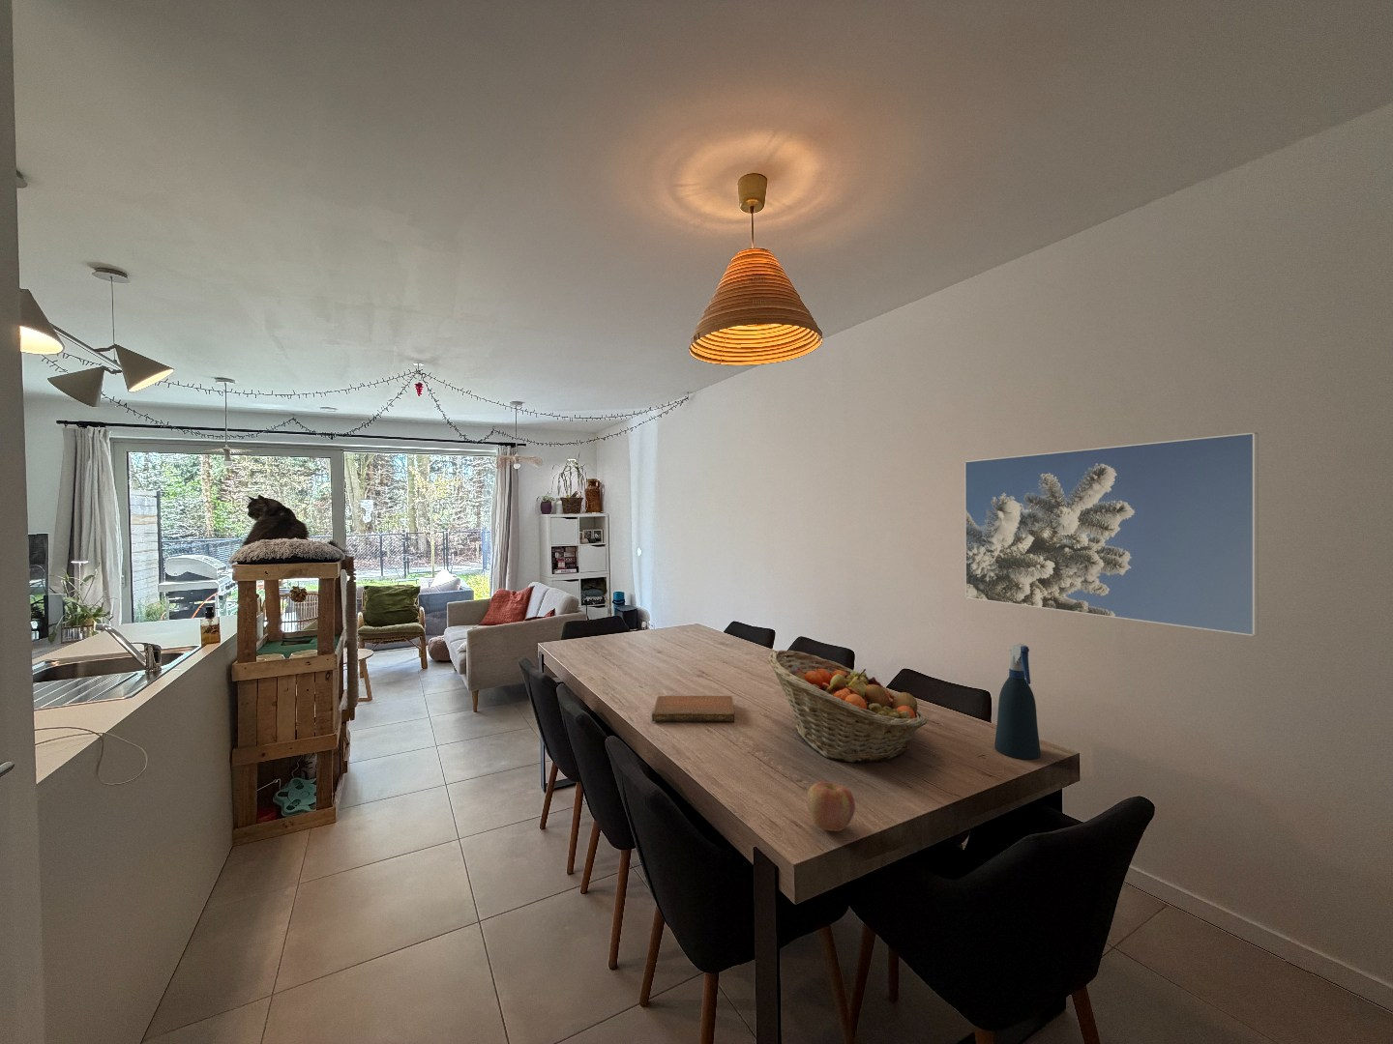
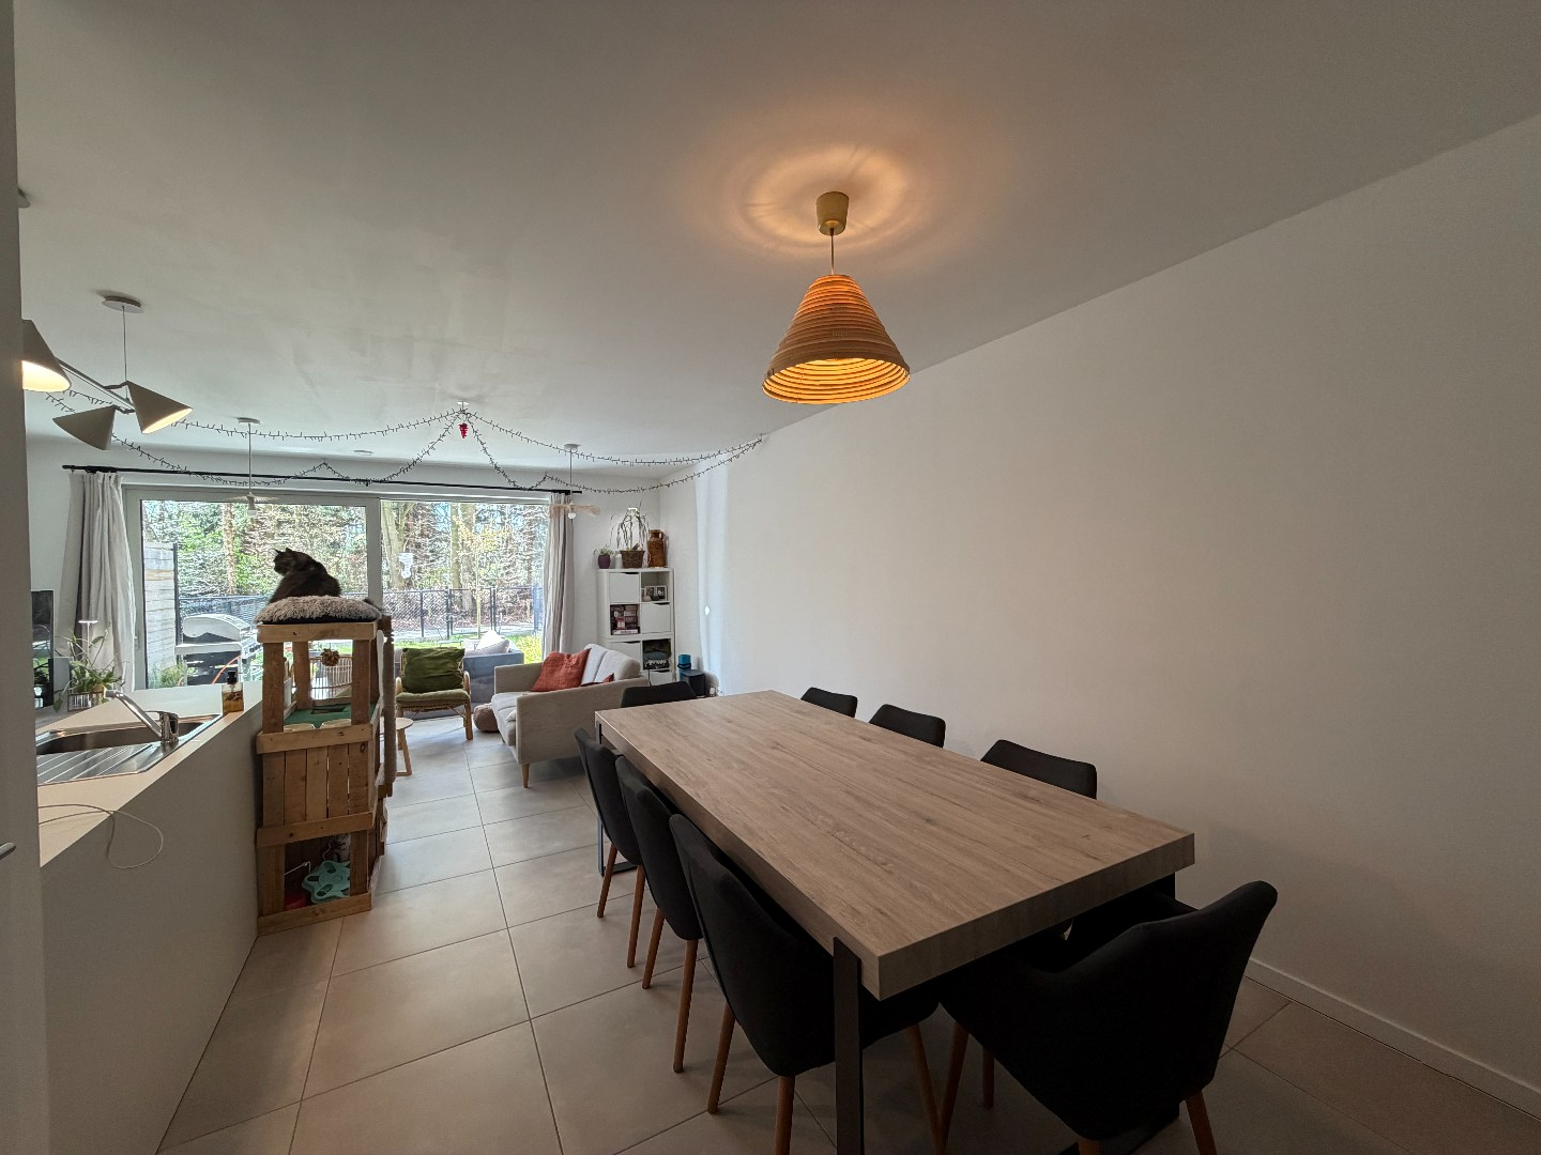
- apple [806,780,857,832]
- spray bottle [994,643,1042,760]
- notebook [652,695,735,722]
- fruit basket [767,649,928,763]
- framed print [963,431,1258,637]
